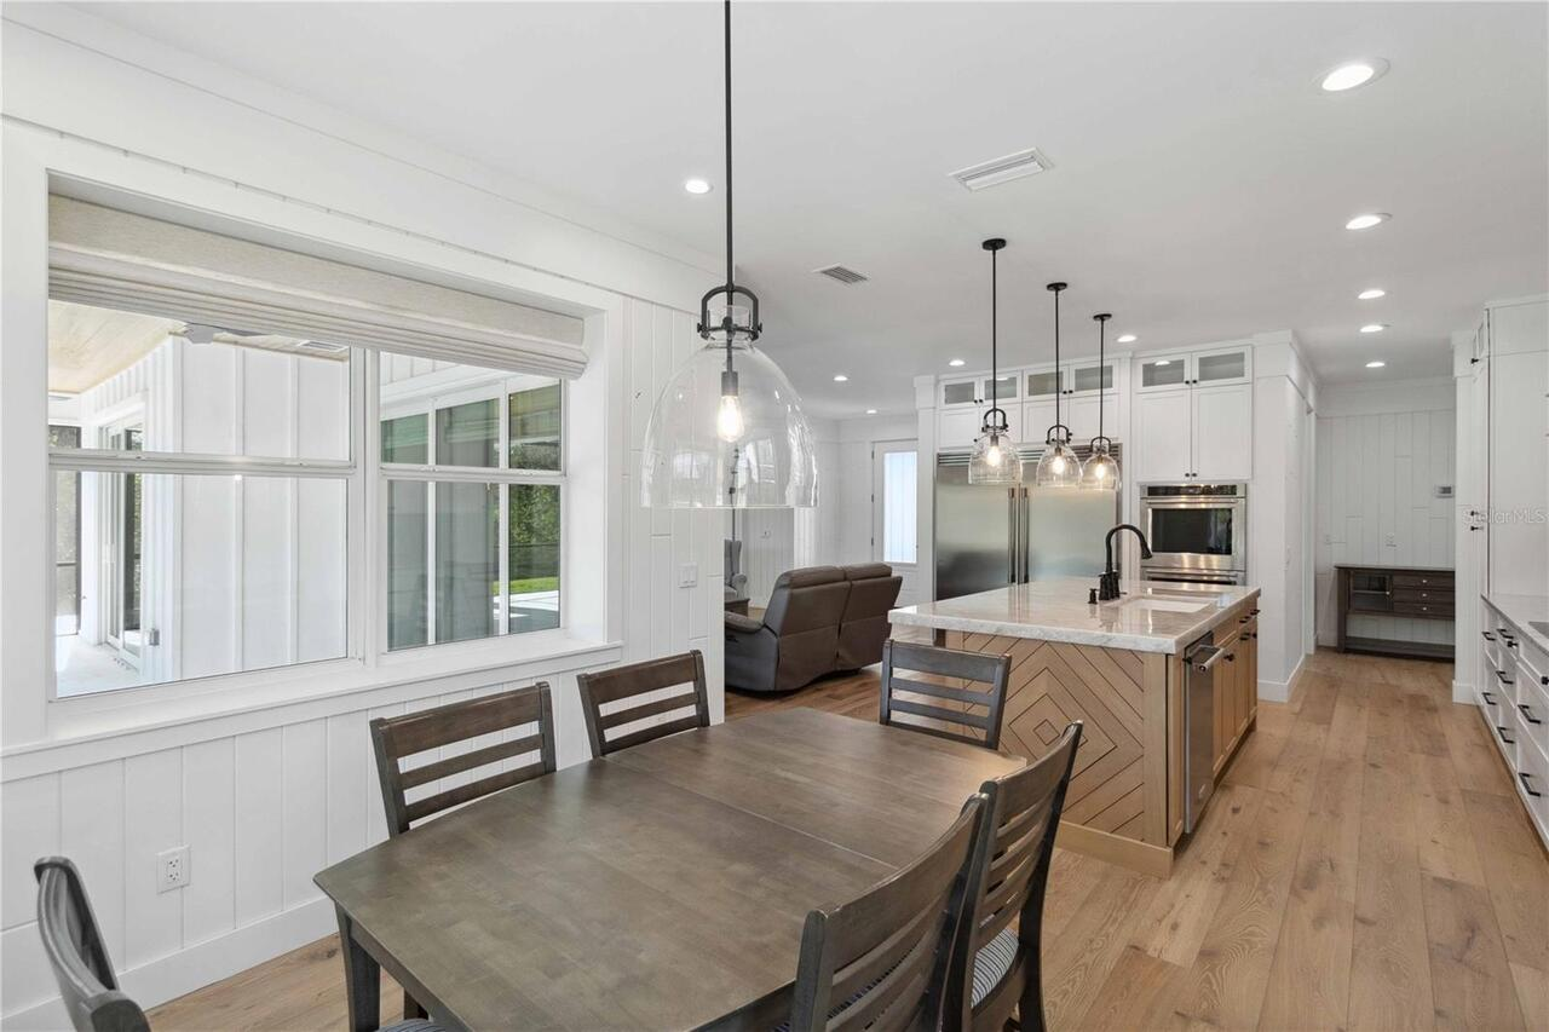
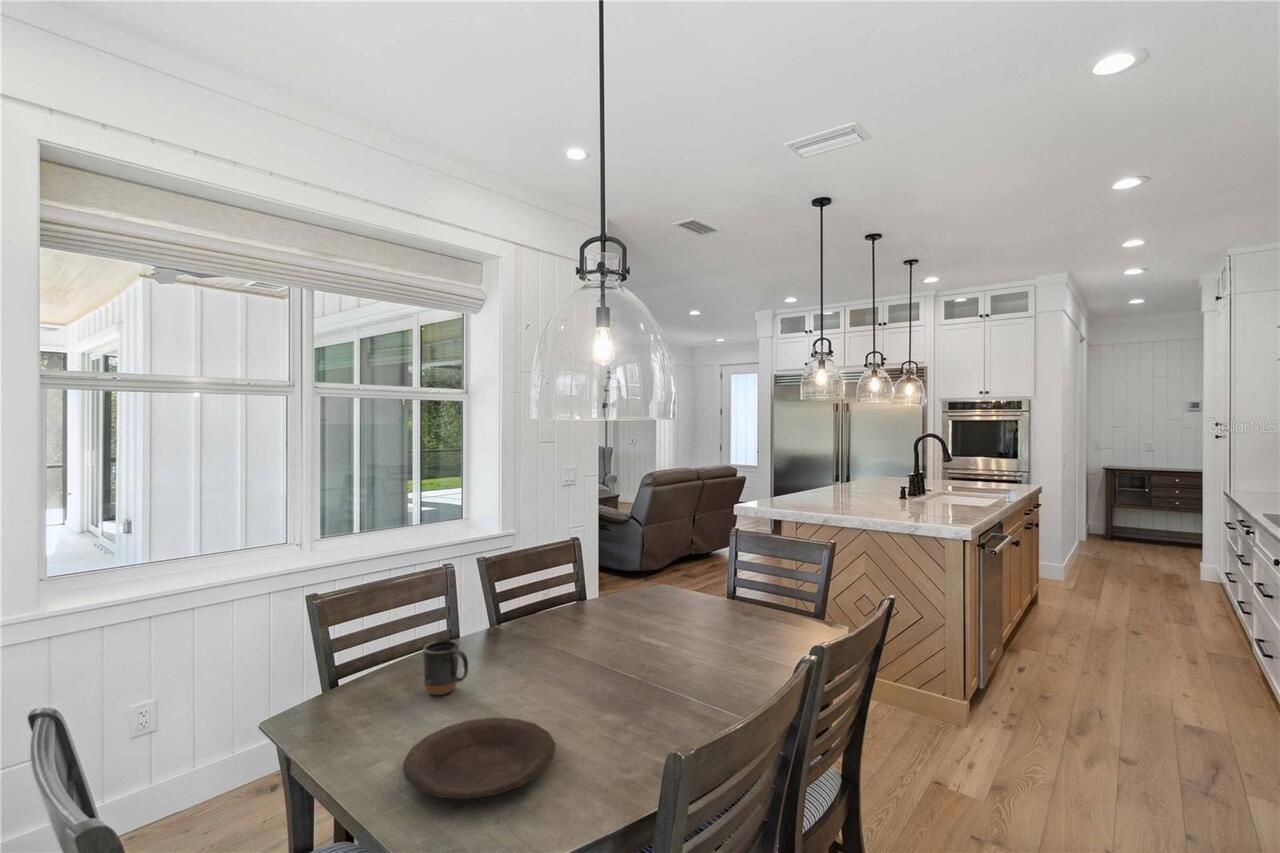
+ plate [402,716,557,800]
+ mug [422,639,469,696]
